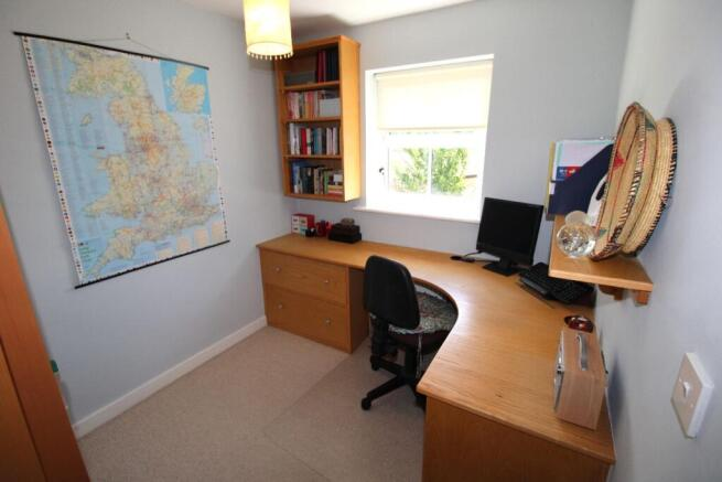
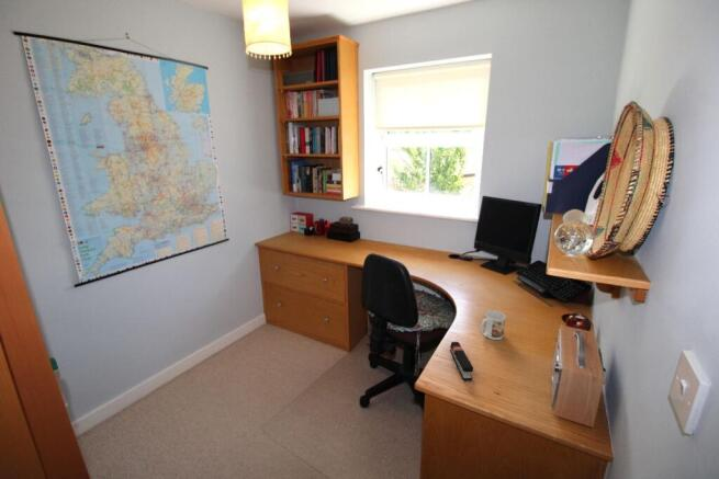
+ stapler [449,341,474,381]
+ mug [479,309,506,341]
